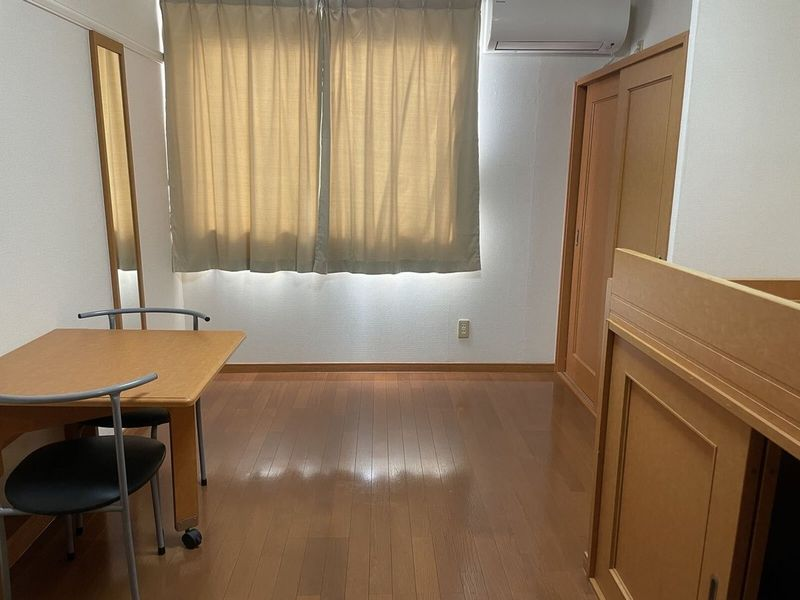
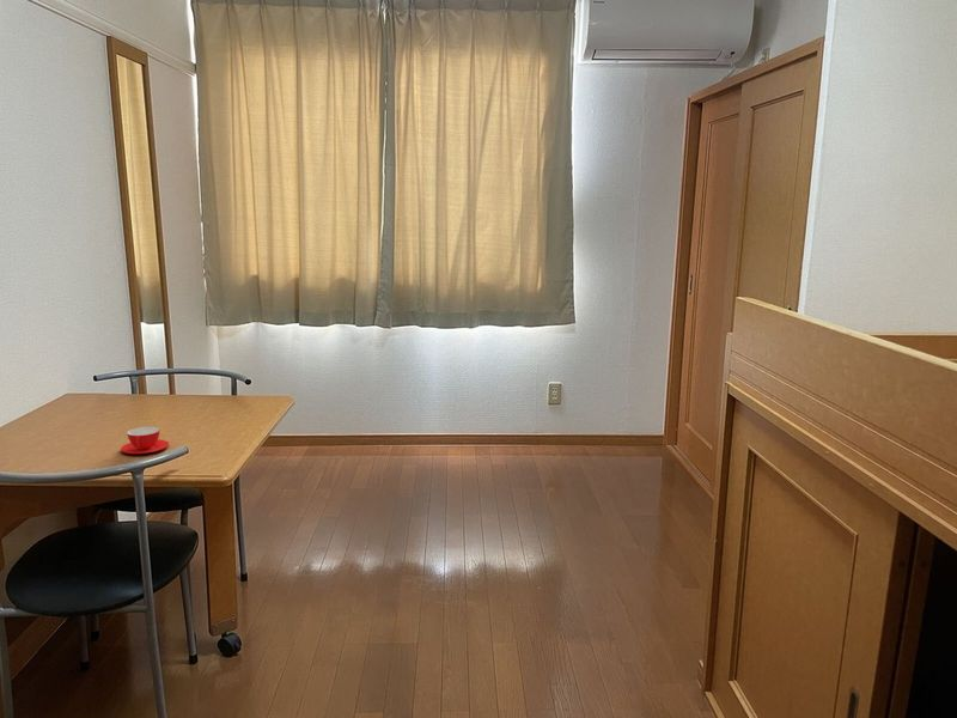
+ teacup [120,426,170,455]
